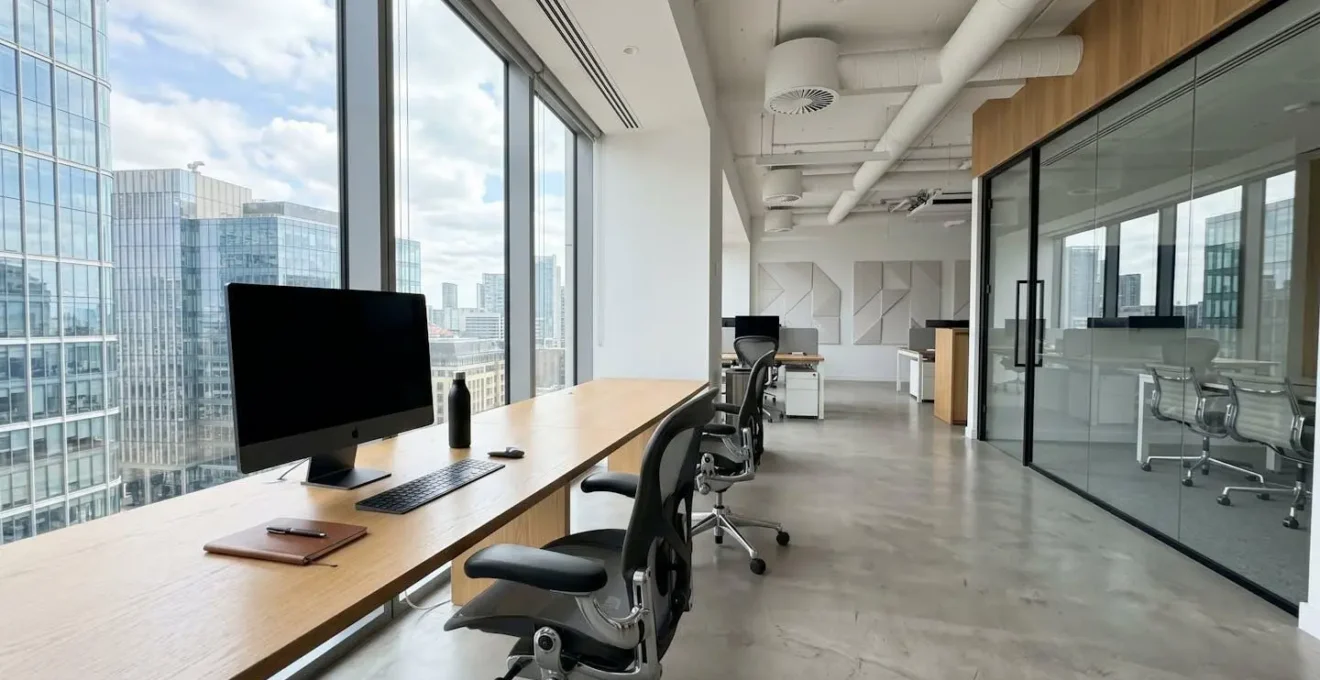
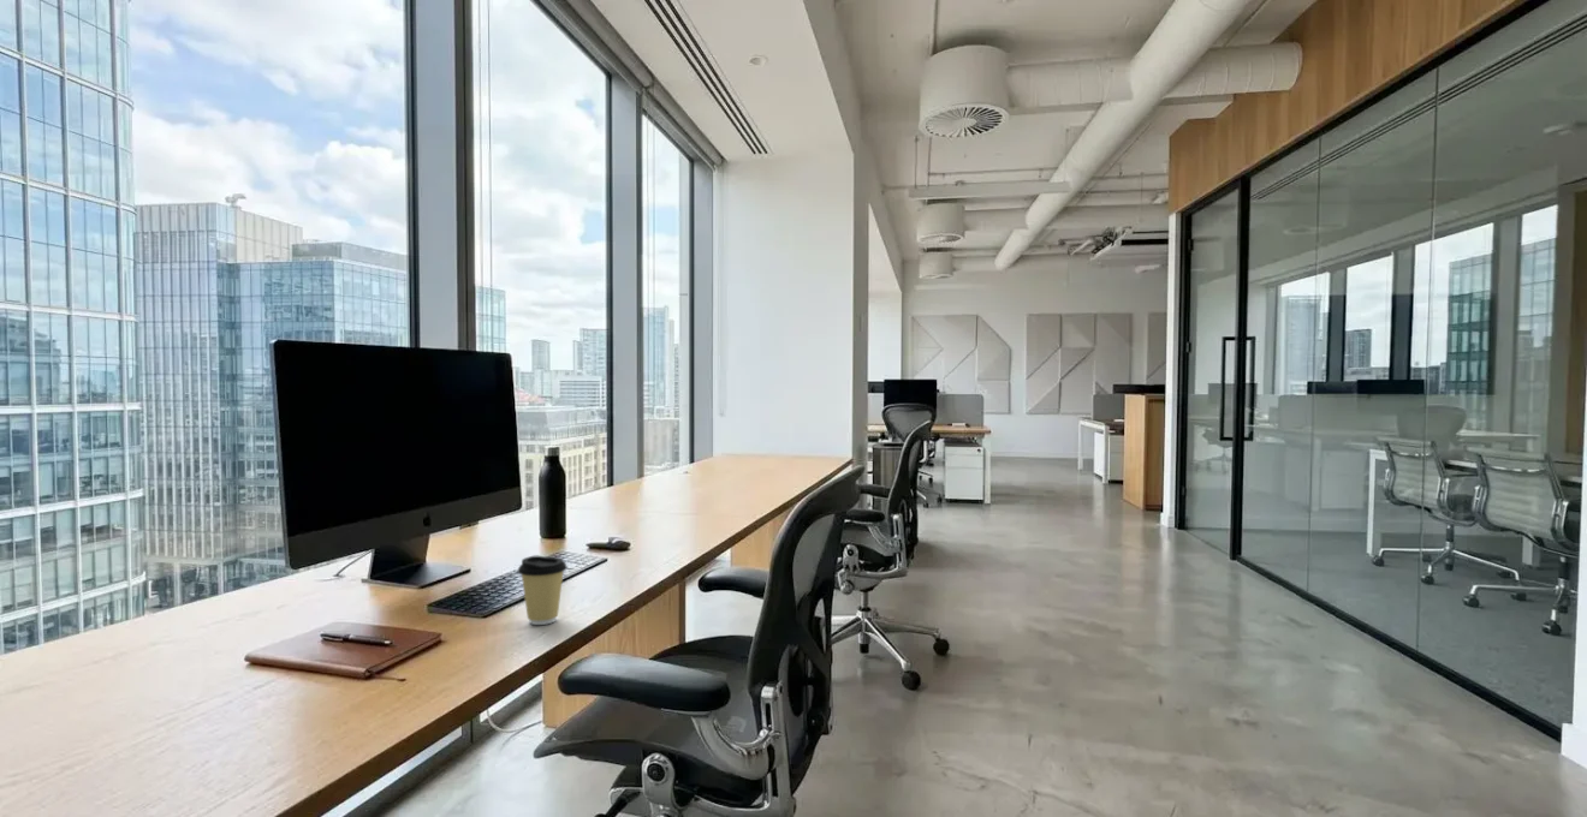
+ coffee cup [517,555,569,626]
